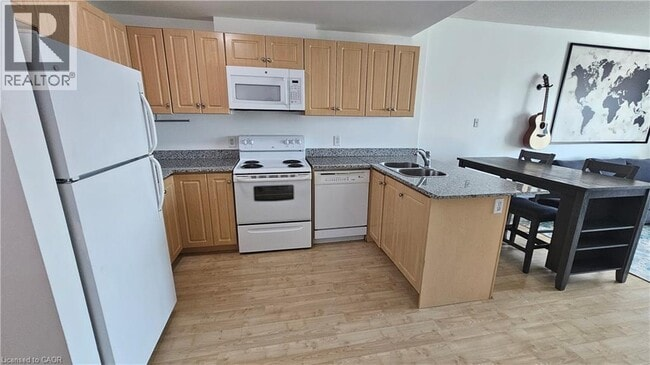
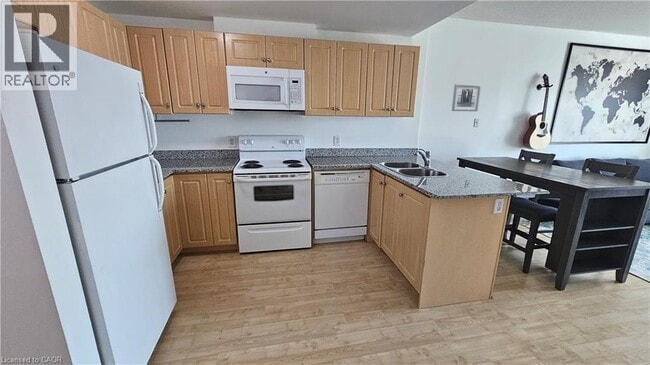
+ wall art [451,83,482,112]
